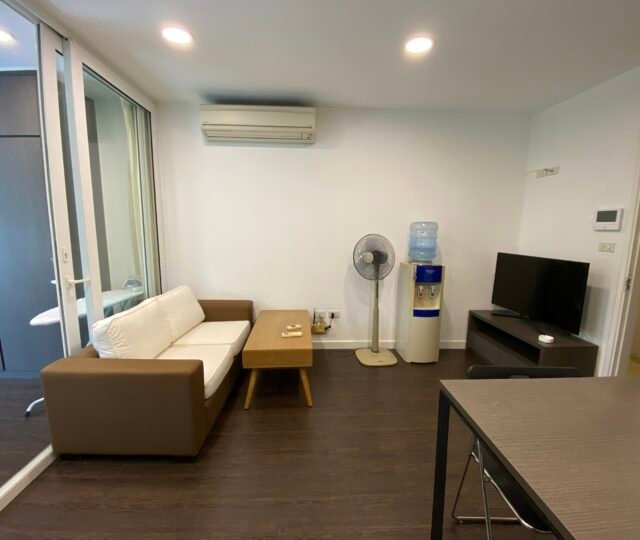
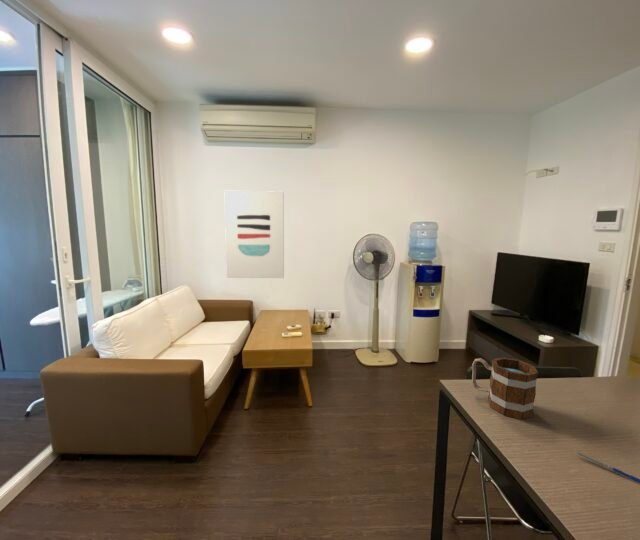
+ pen [577,451,640,483]
+ wall art [223,190,285,279]
+ mug [471,356,539,420]
